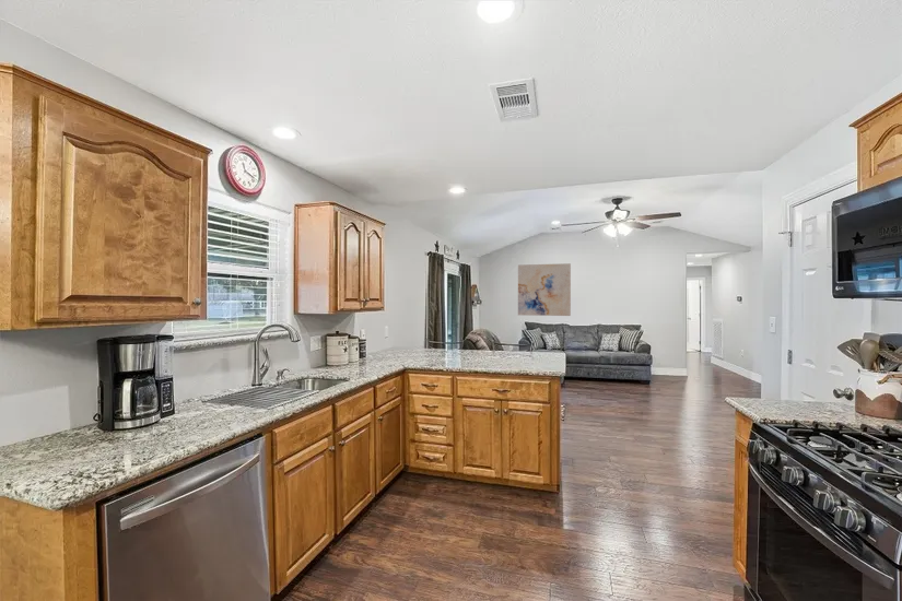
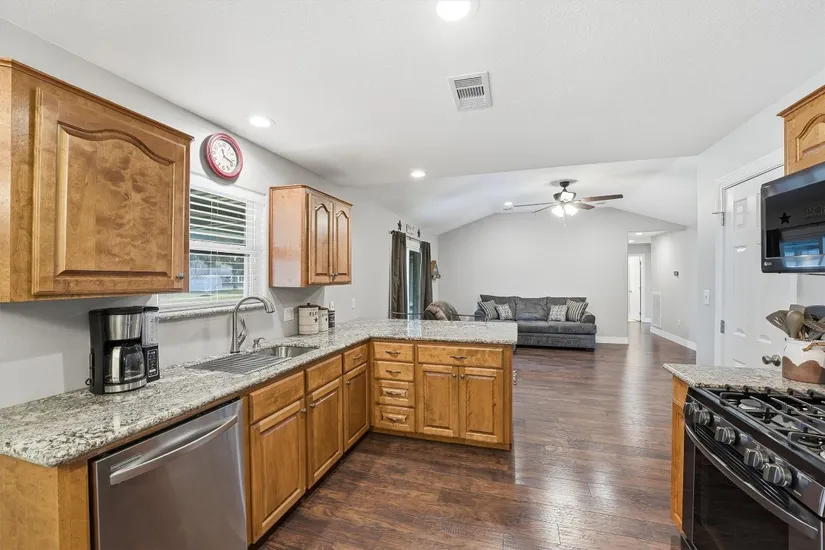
- wall art [517,262,572,317]
